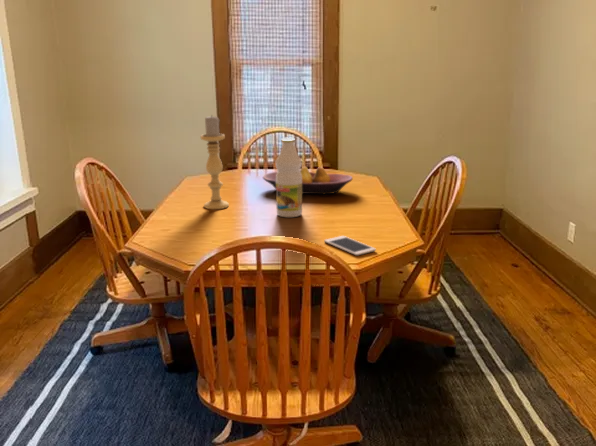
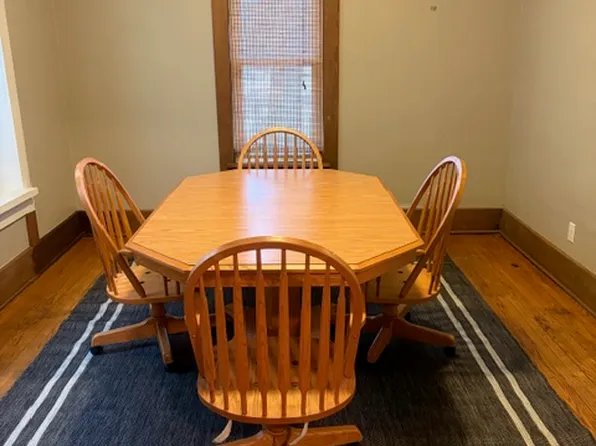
- fruit bowl [262,166,354,195]
- candle holder [200,114,230,210]
- bottle [275,136,303,218]
- cell phone [323,235,377,256]
